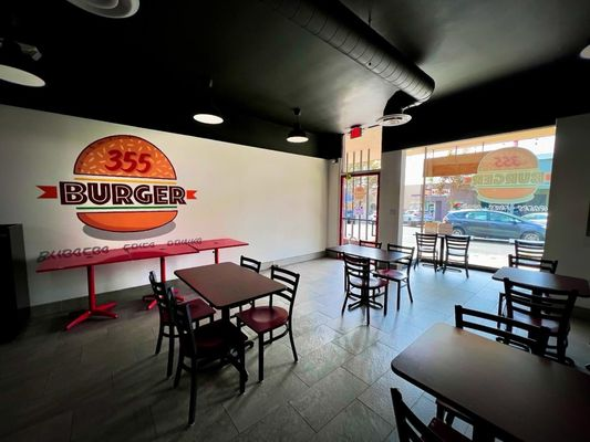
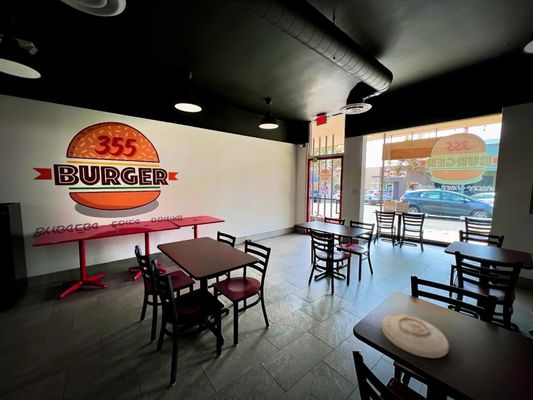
+ plate [380,313,450,359]
